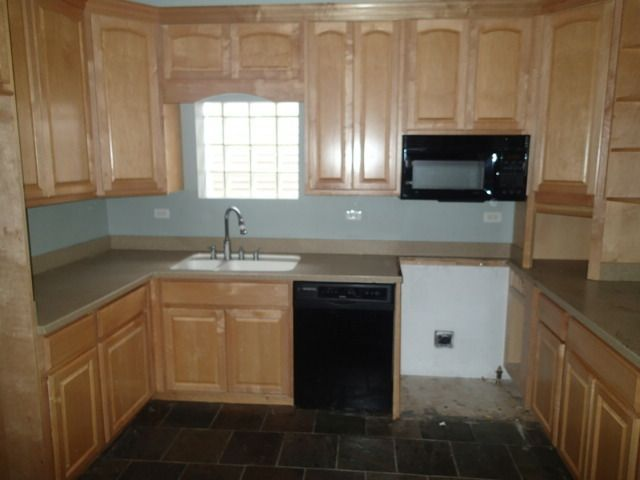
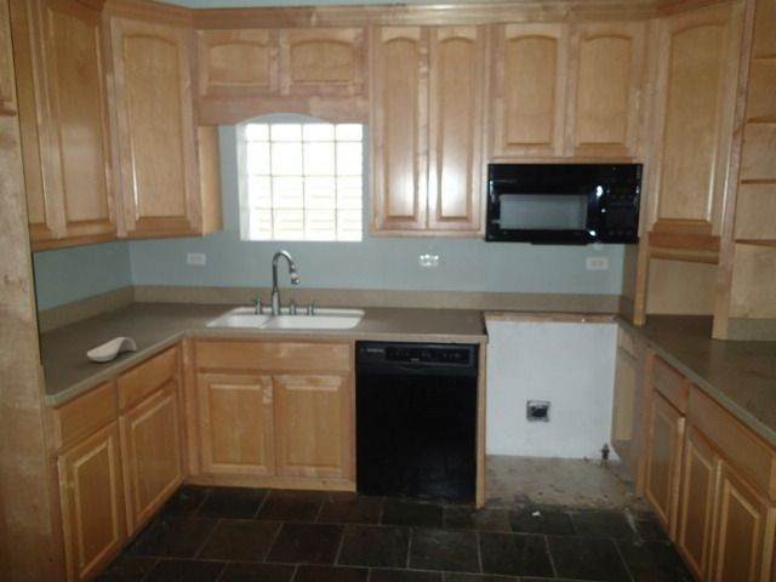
+ spoon rest [86,336,138,363]
